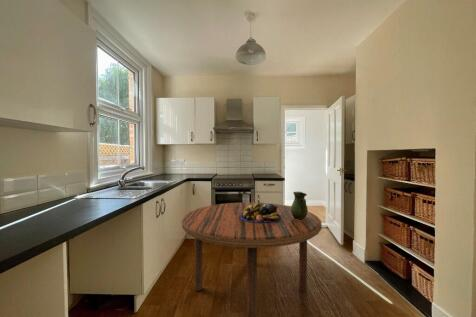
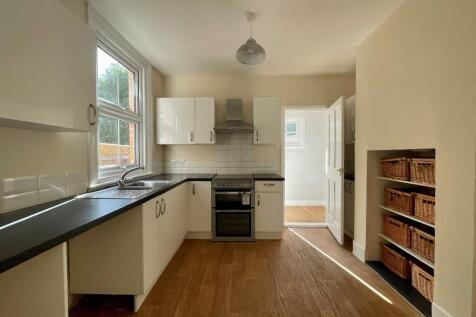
- pitcher [291,191,309,220]
- dining table [181,202,323,317]
- fruit bowl [241,202,281,223]
